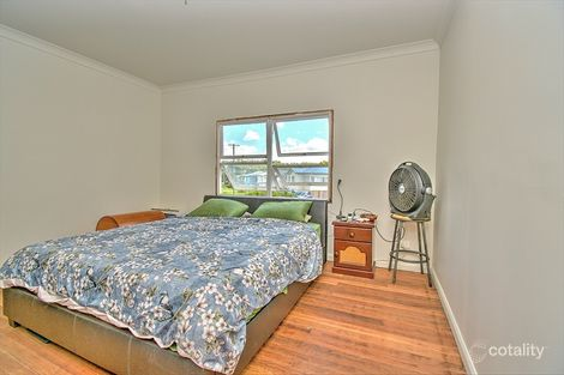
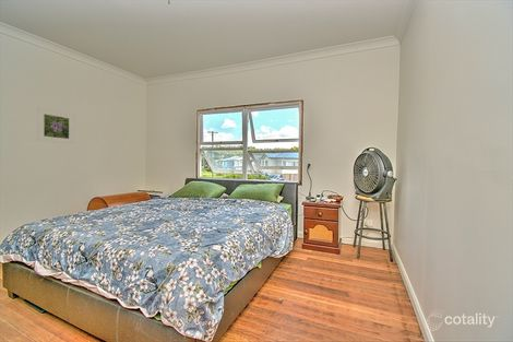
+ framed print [36,106,75,145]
